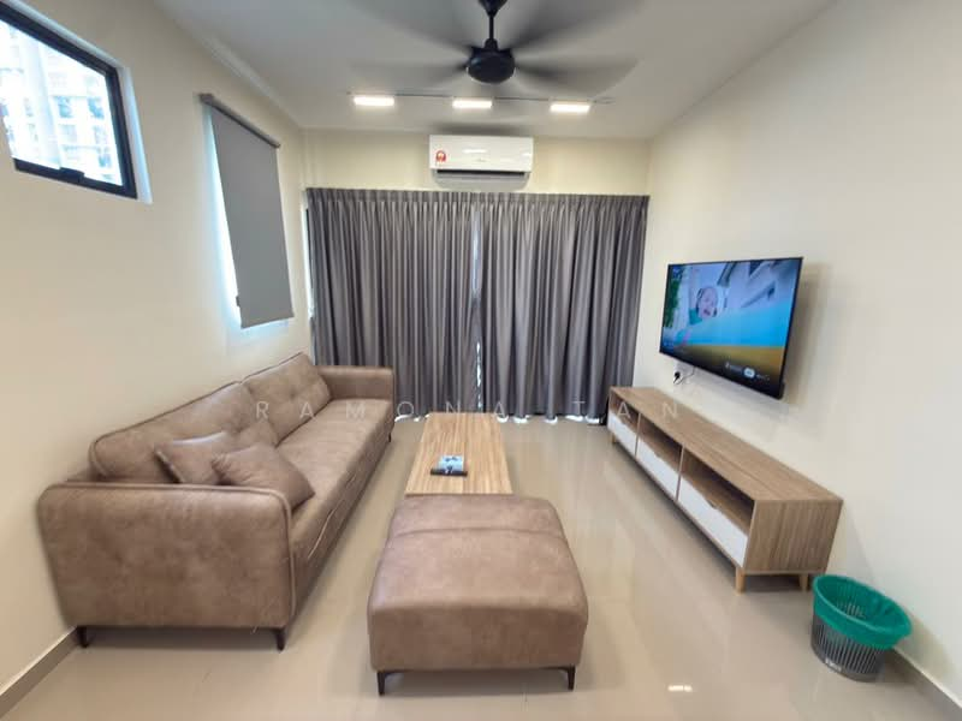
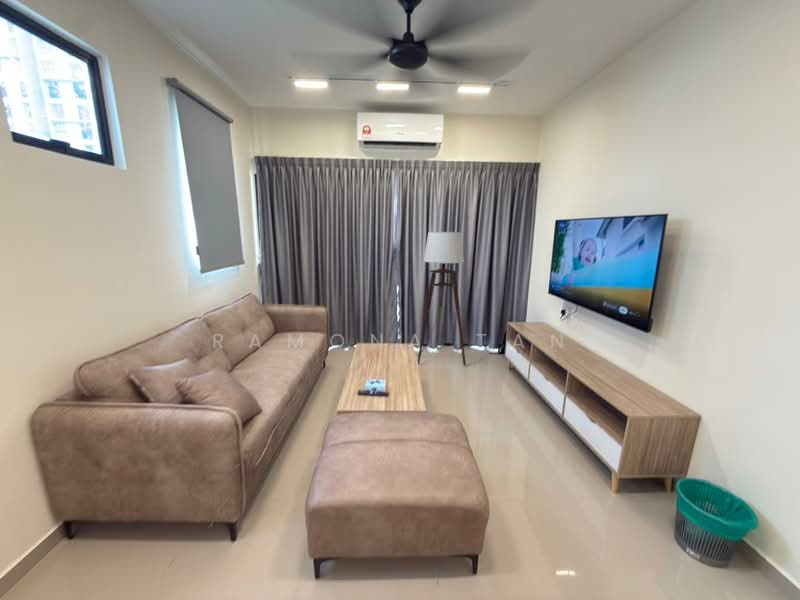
+ floor lamp [416,231,467,367]
